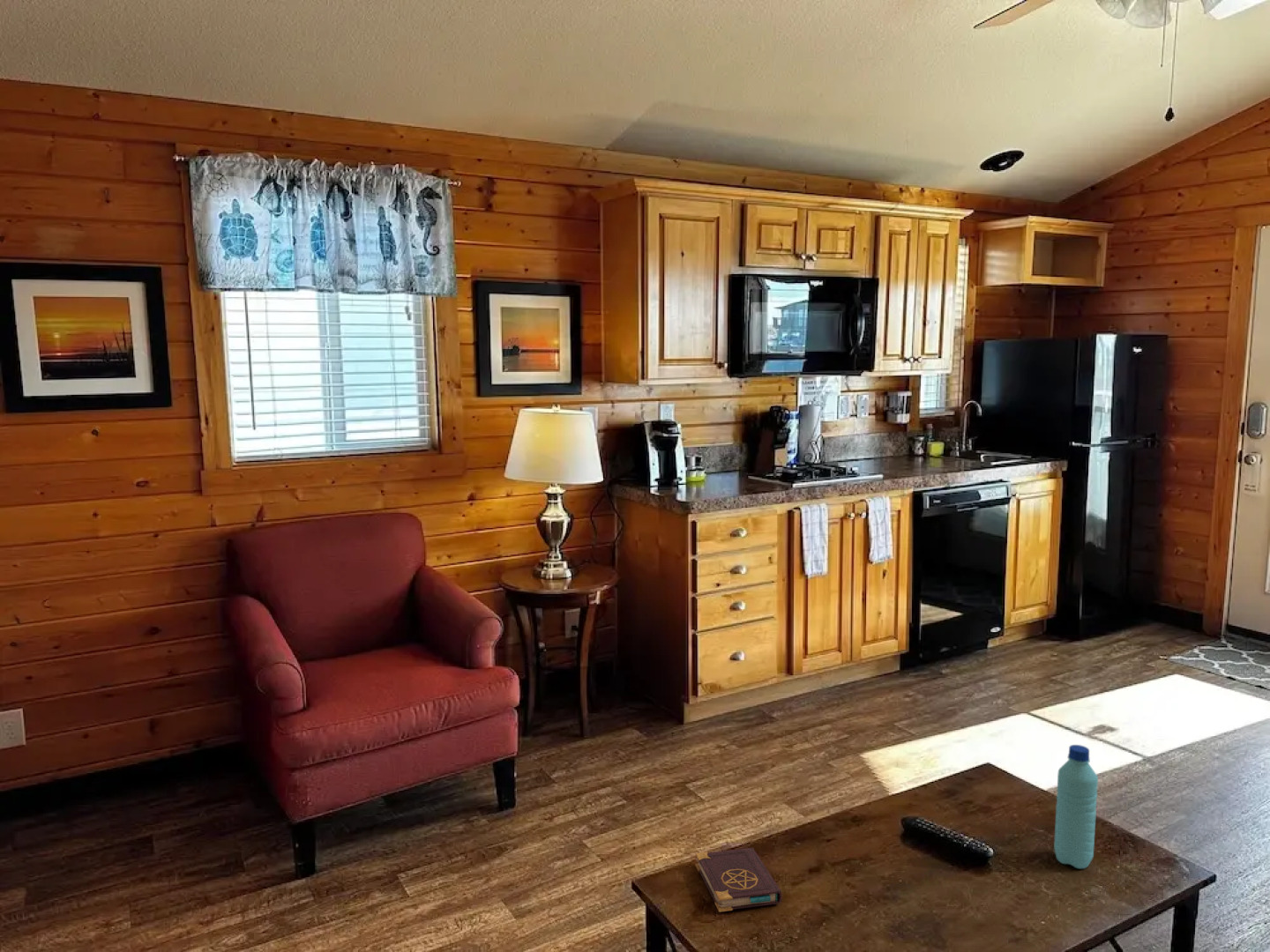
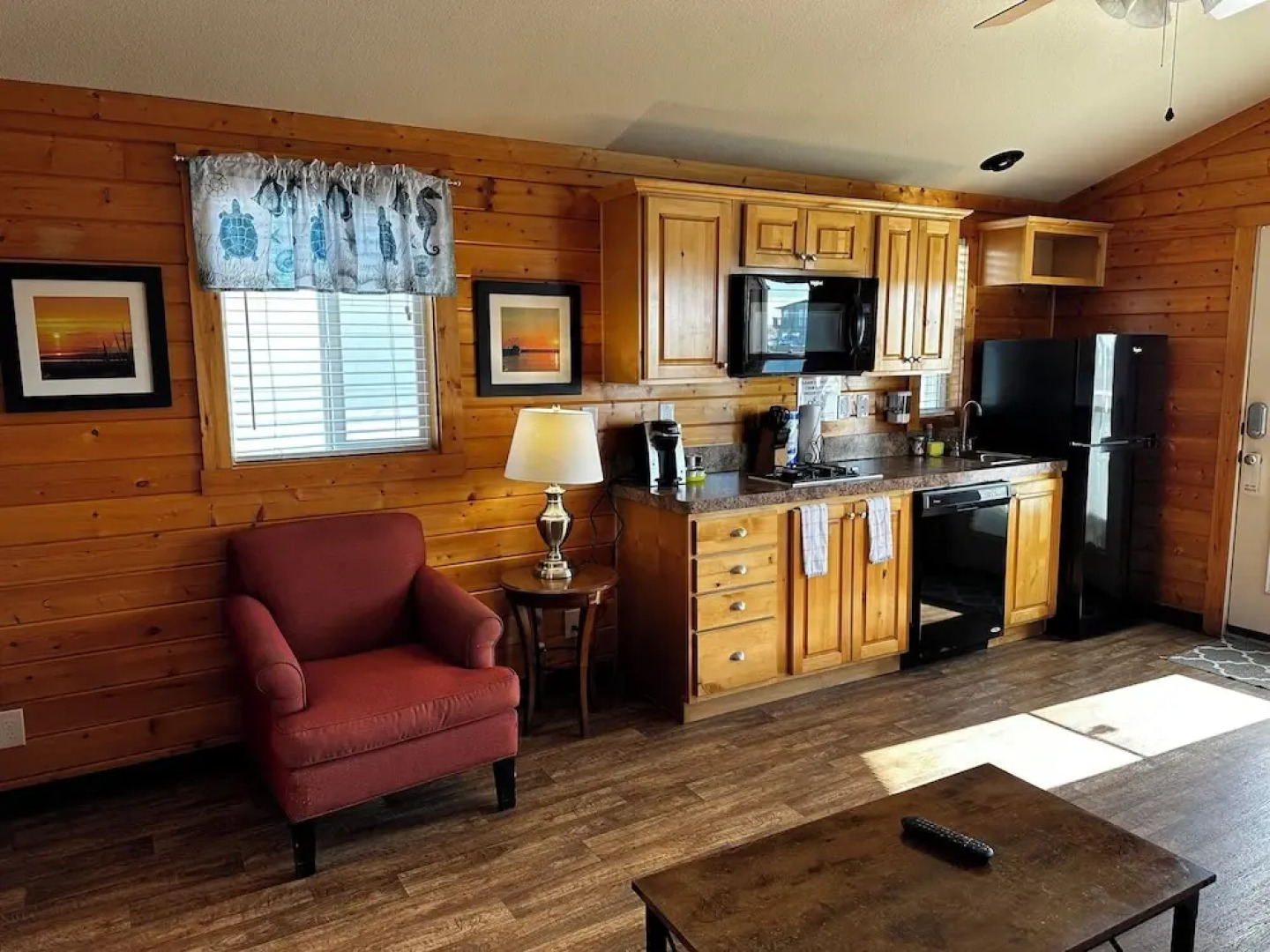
- book [694,847,783,913]
- water bottle [1053,744,1099,869]
